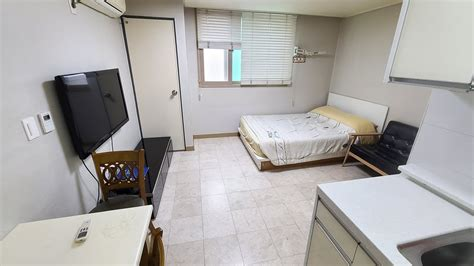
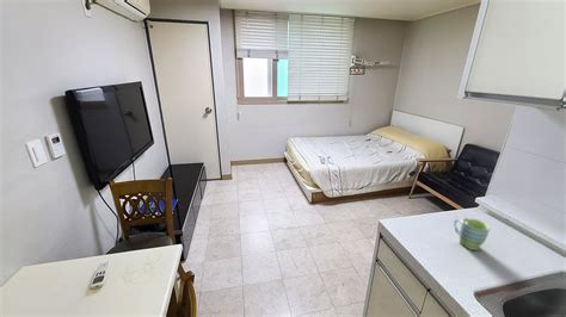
+ mug [453,217,491,251]
